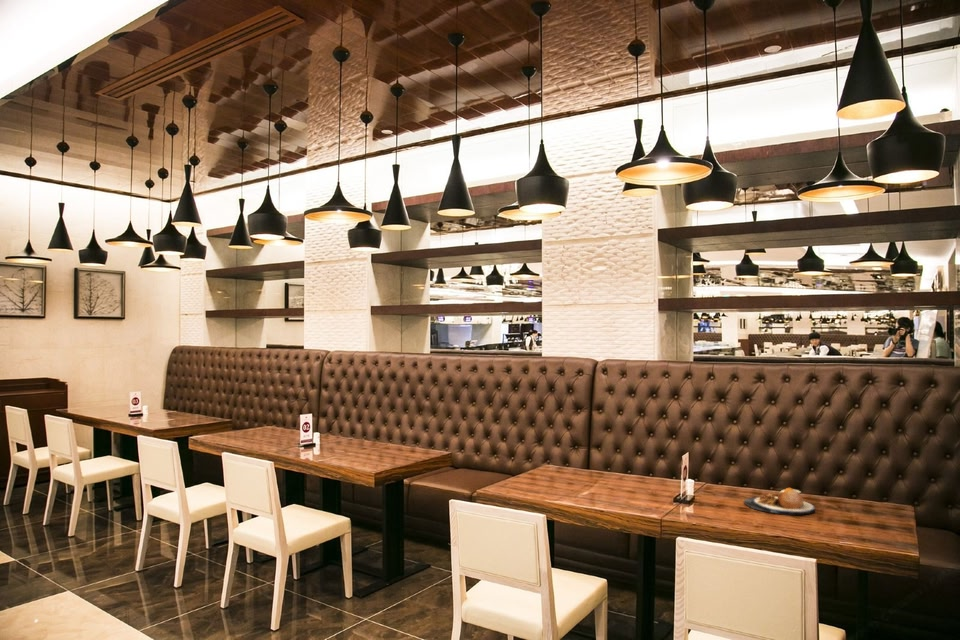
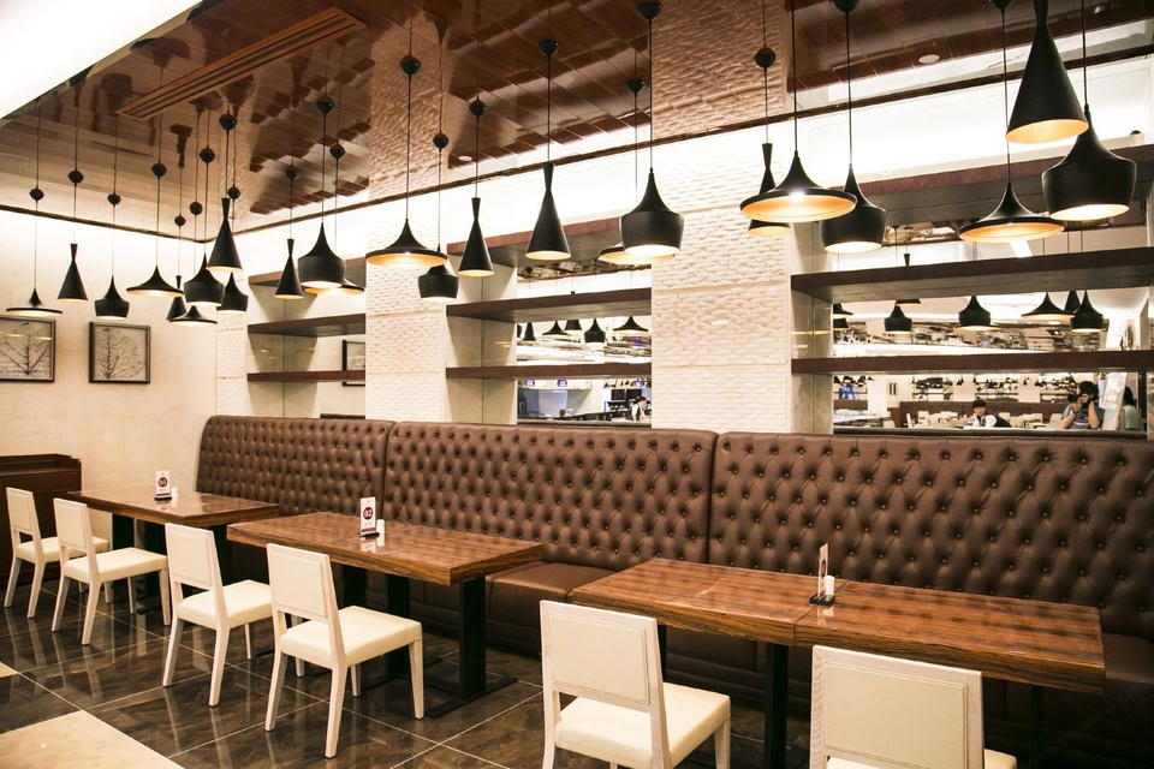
- plate [743,487,816,516]
